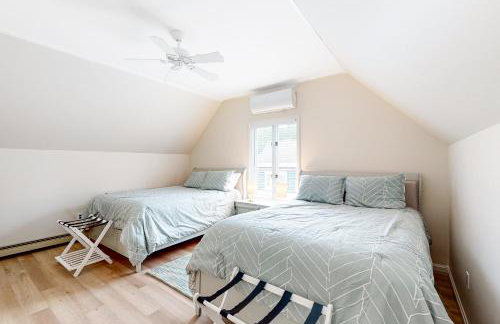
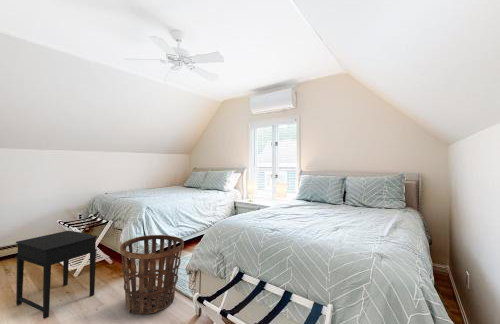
+ side table [15,230,98,320]
+ basket [119,234,185,315]
